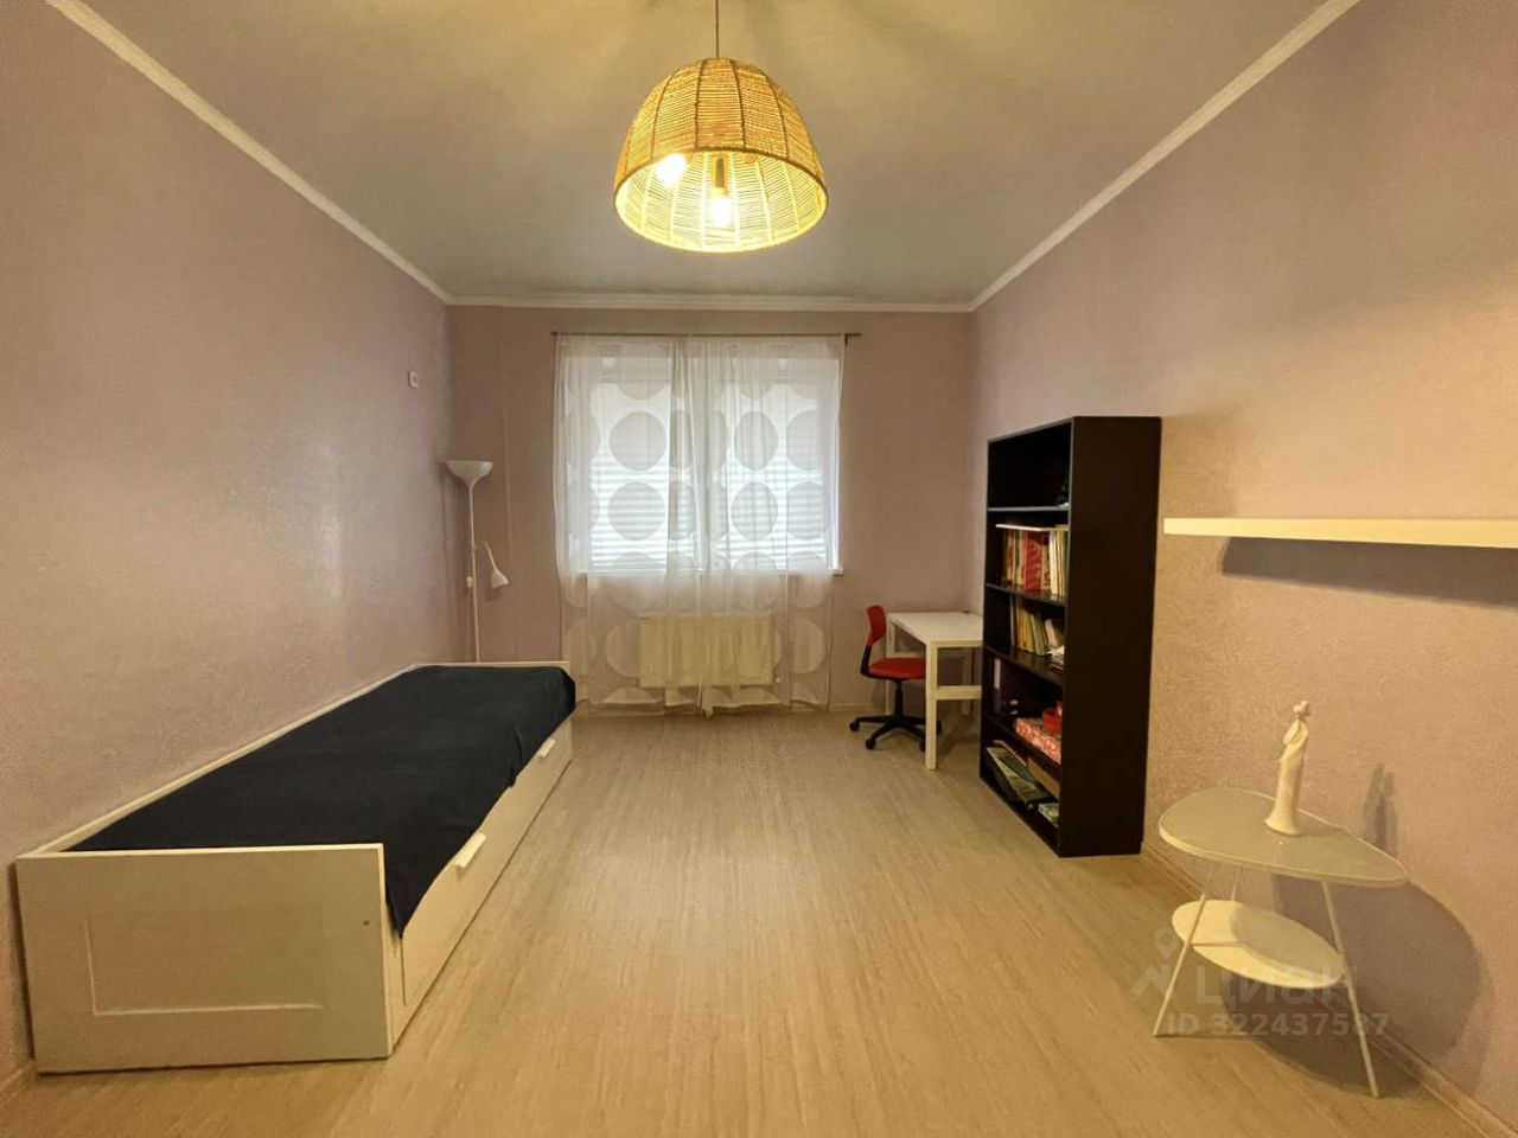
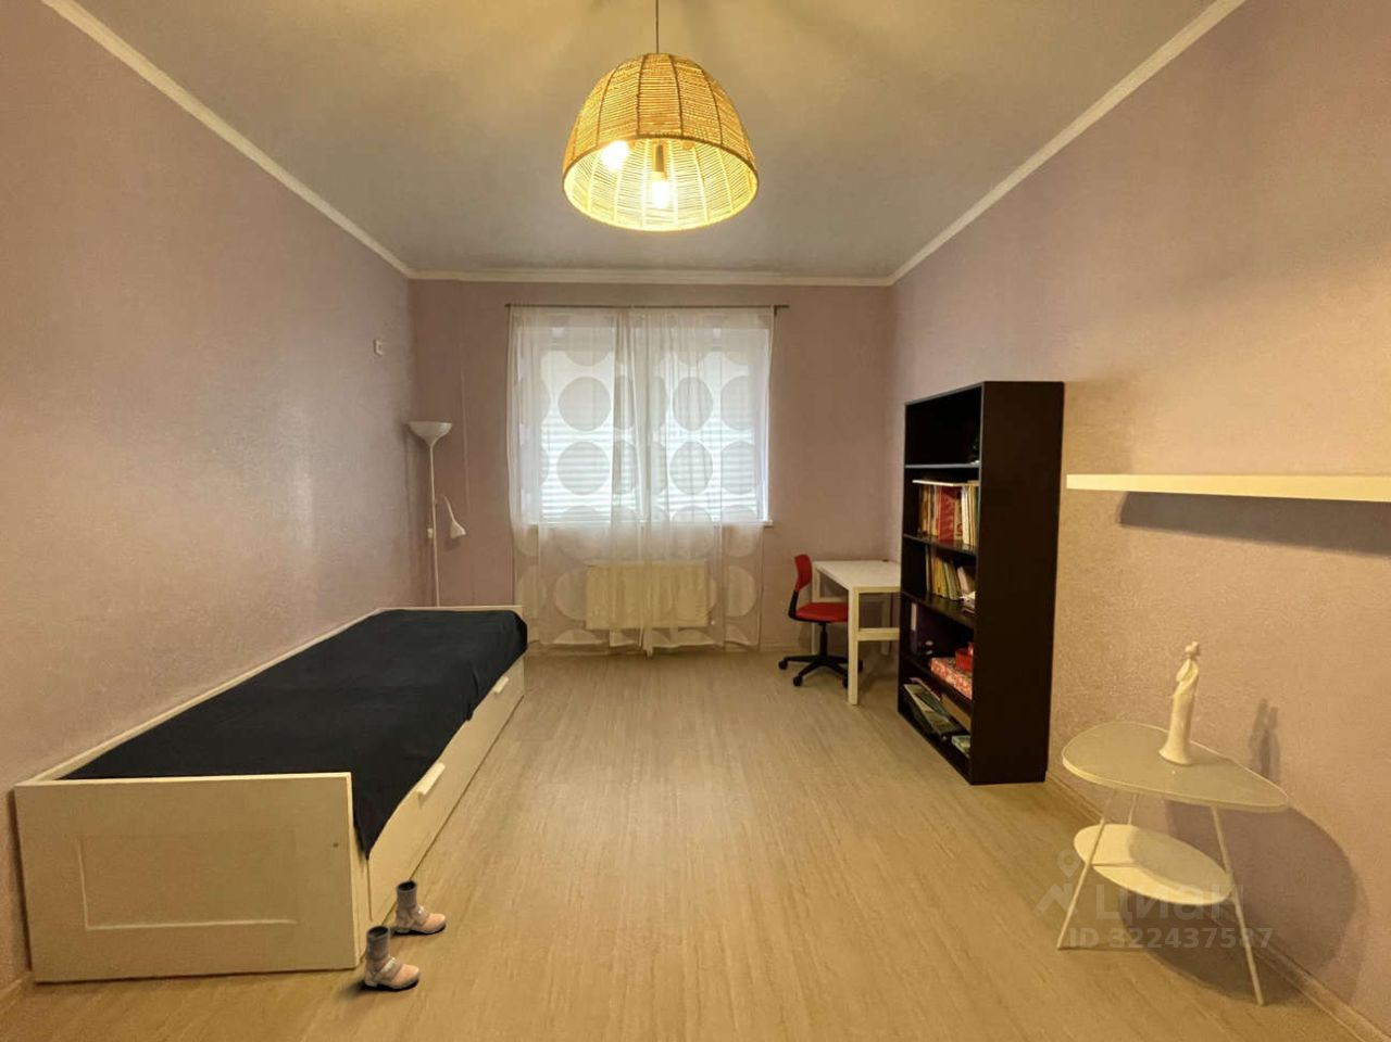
+ boots [363,878,449,989]
